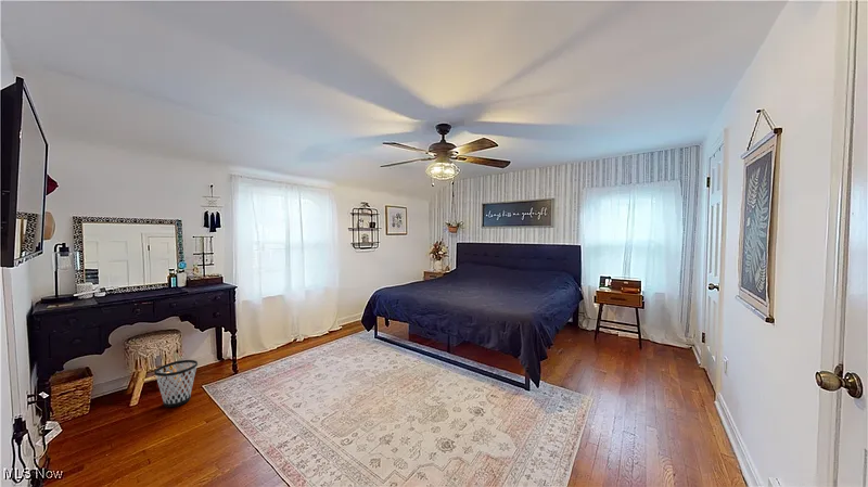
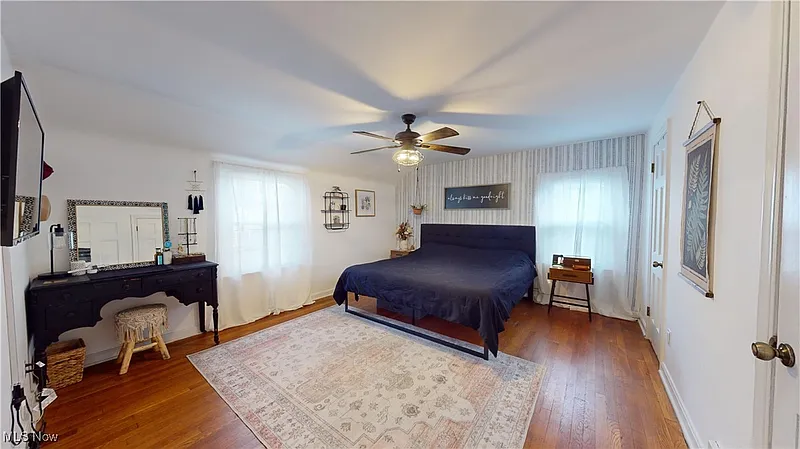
- wastebasket [153,359,199,409]
